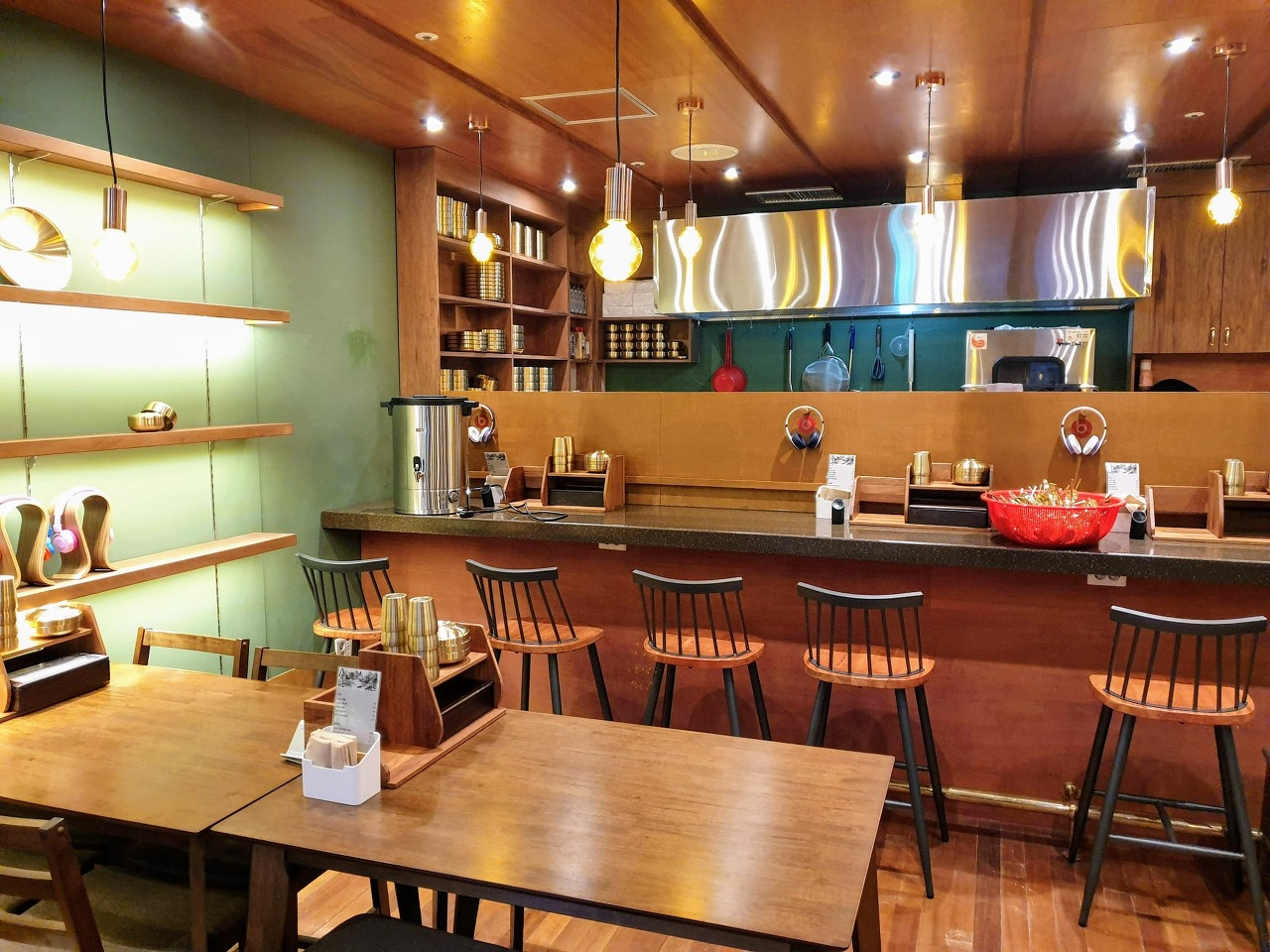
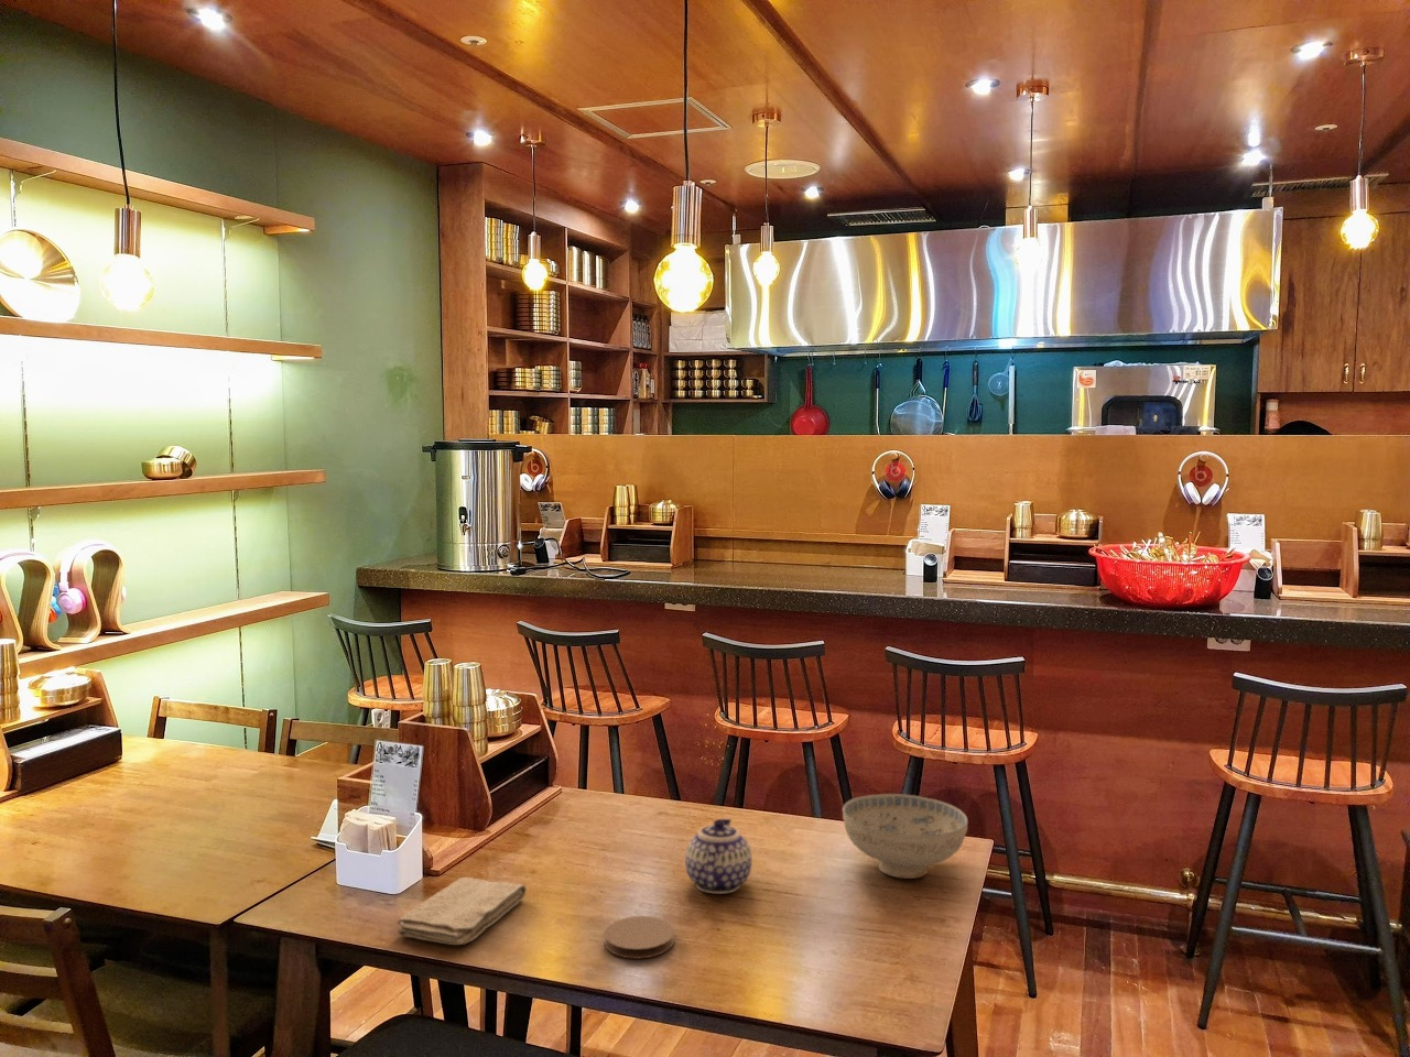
+ ceramic bowl [842,793,969,879]
+ teapot [684,817,754,895]
+ coaster [604,915,675,960]
+ washcloth [396,876,527,946]
